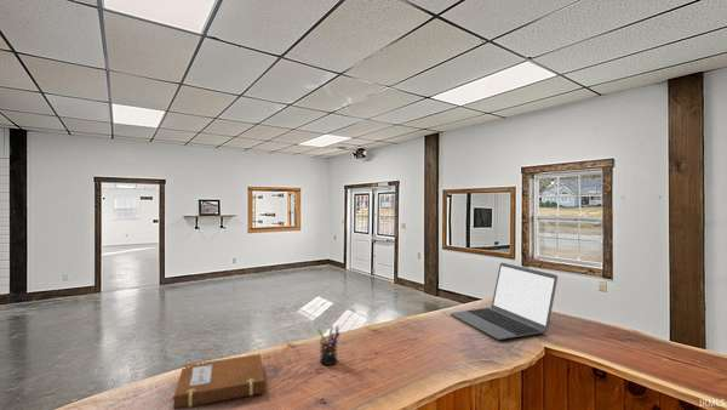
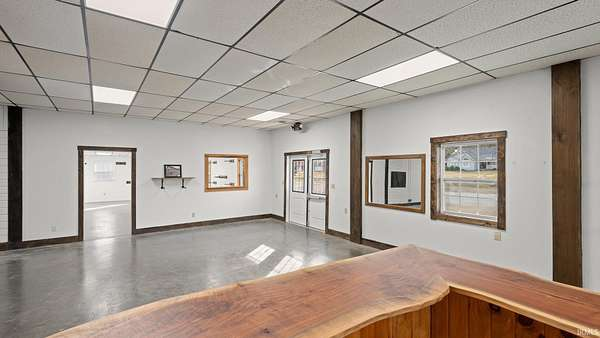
- notebook [168,353,267,410]
- pen holder [316,324,342,366]
- laptop [450,262,559,341]
